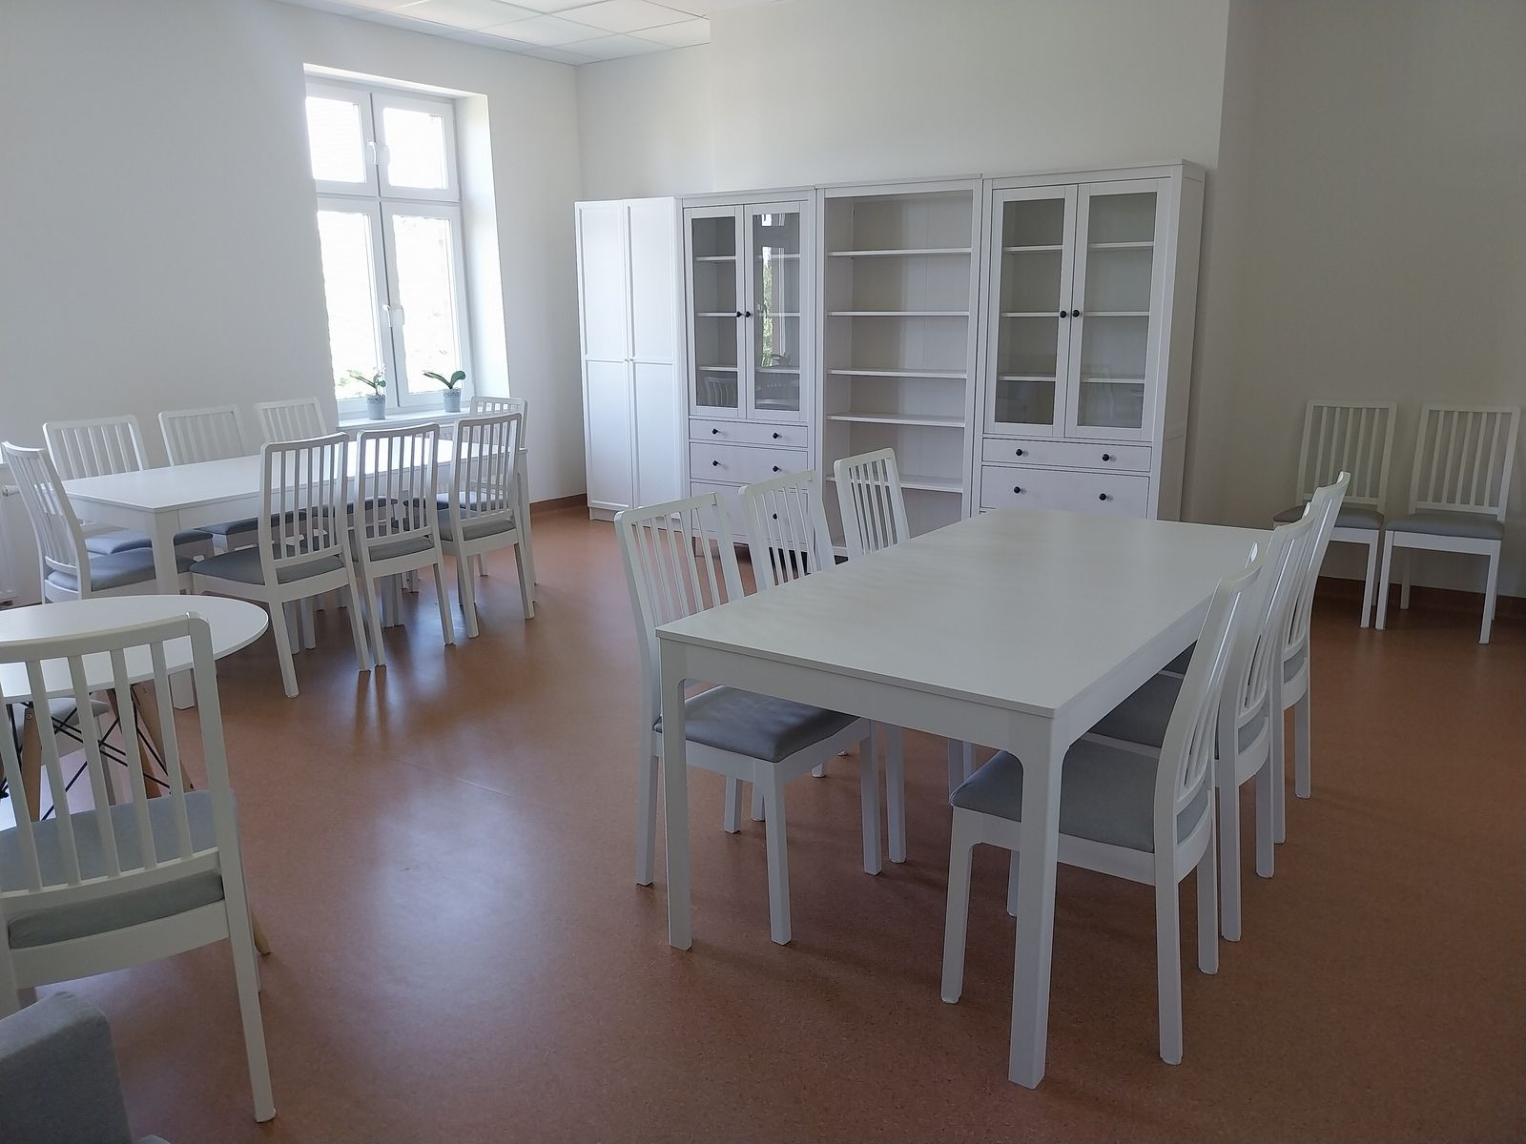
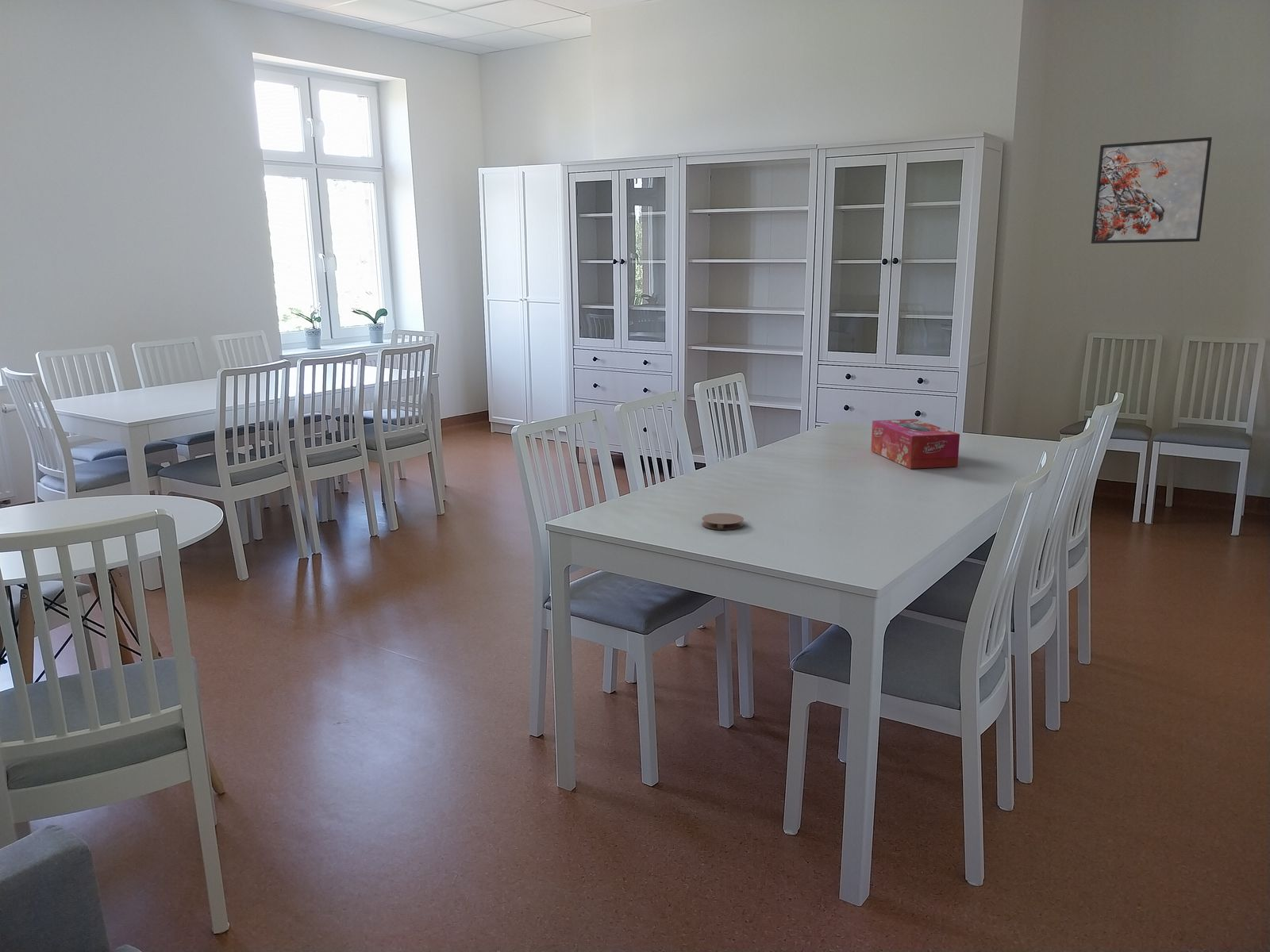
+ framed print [1091,136,1213,244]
+ coaster [701,512,745,531]
+ tissue box [871,418,960,470]
